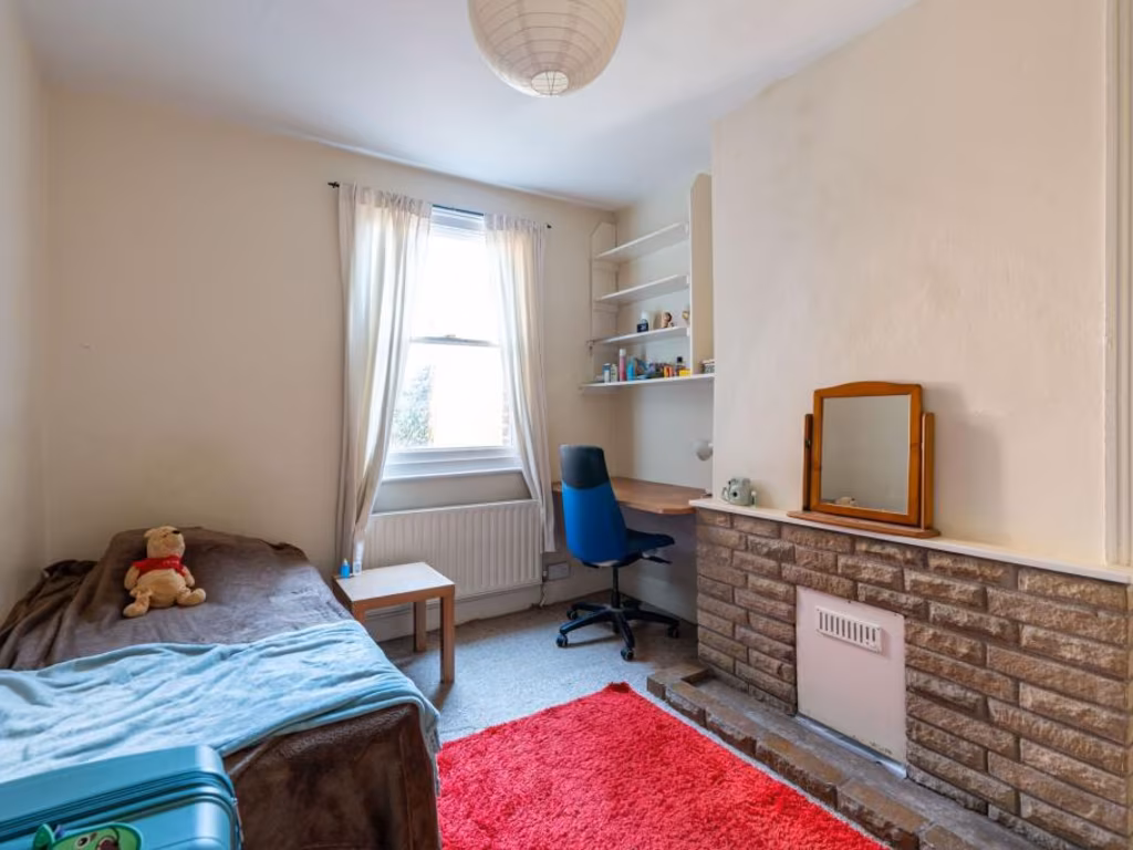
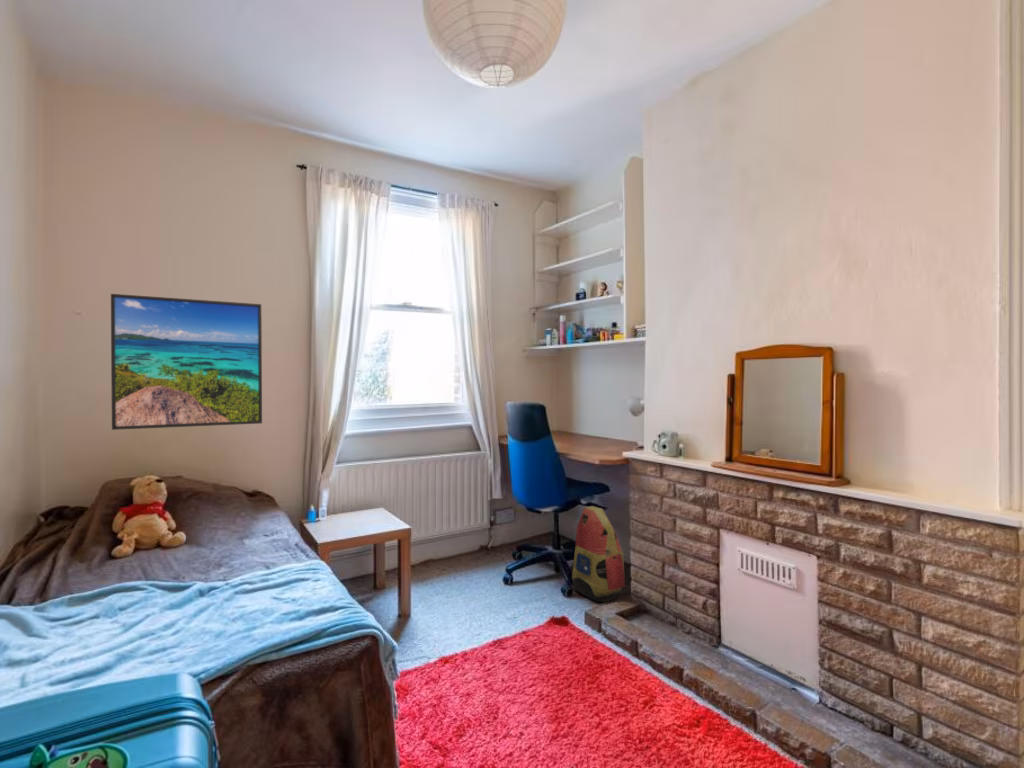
+ backpack [571,505,626,603]
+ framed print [110,293,263,431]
